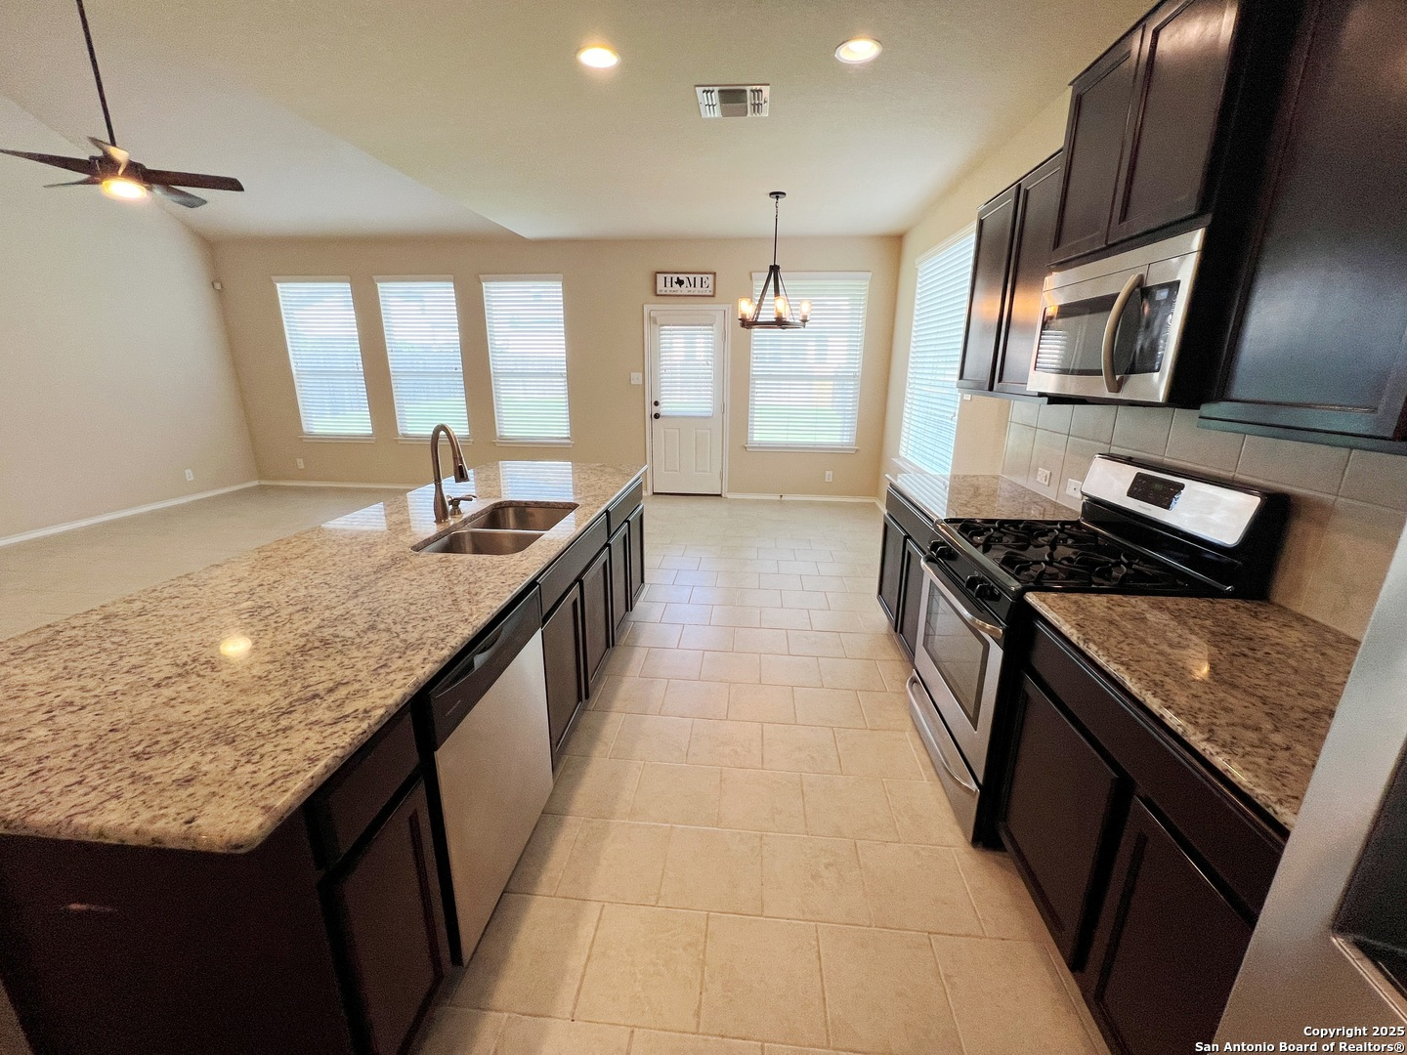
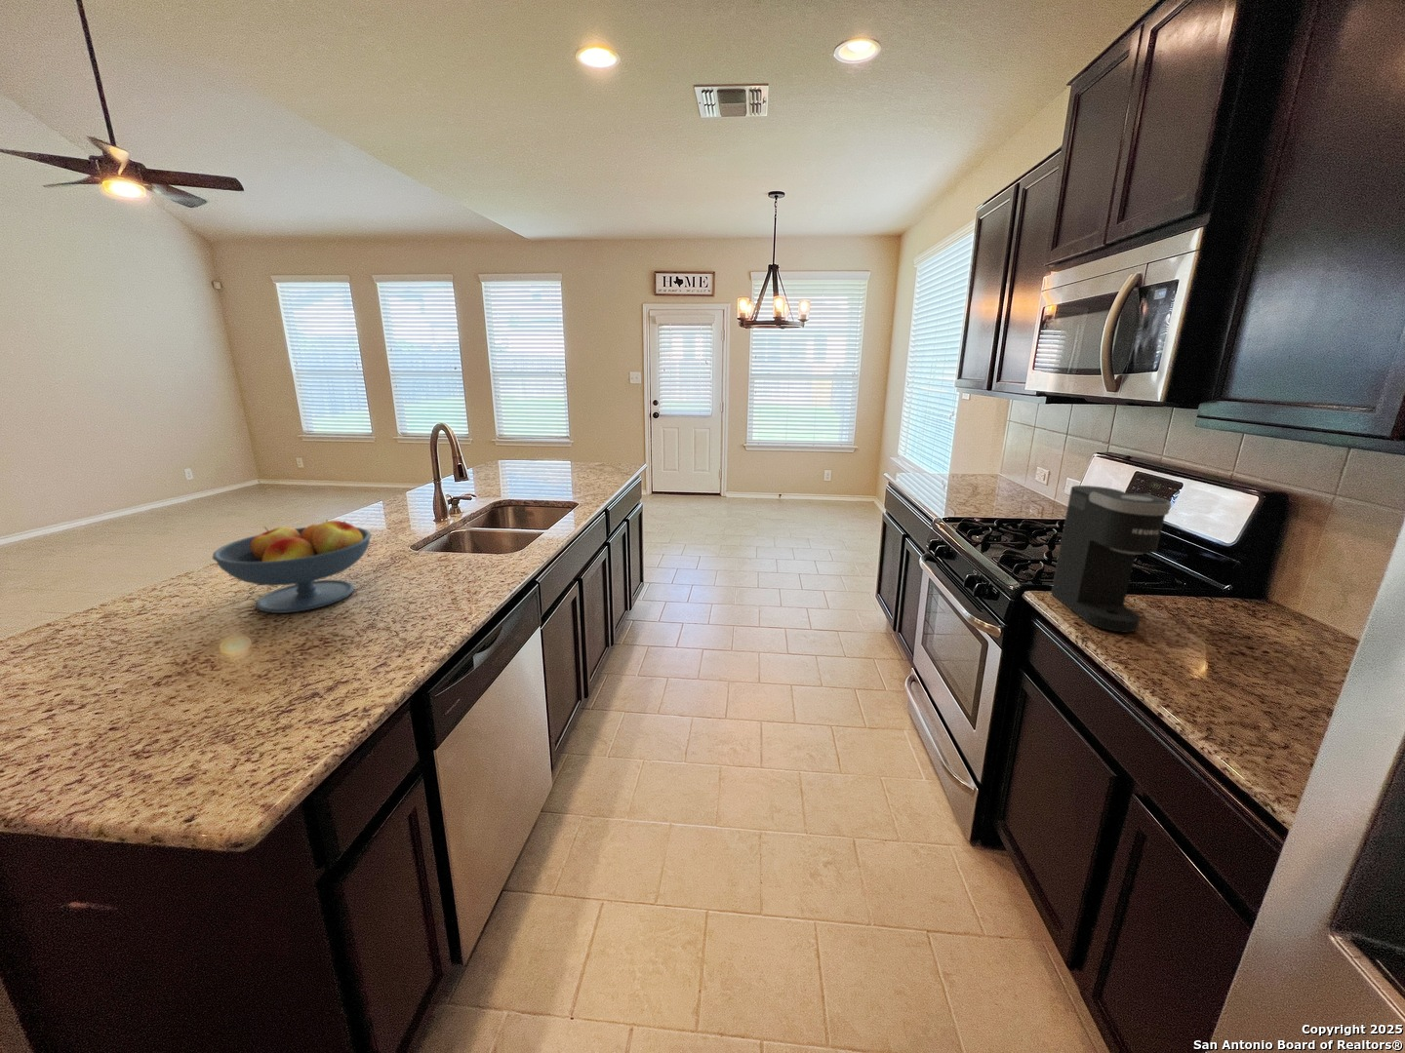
+ fruit bowl [211,519,373,614]
+ coffee maker [1050,484,1172,634]
